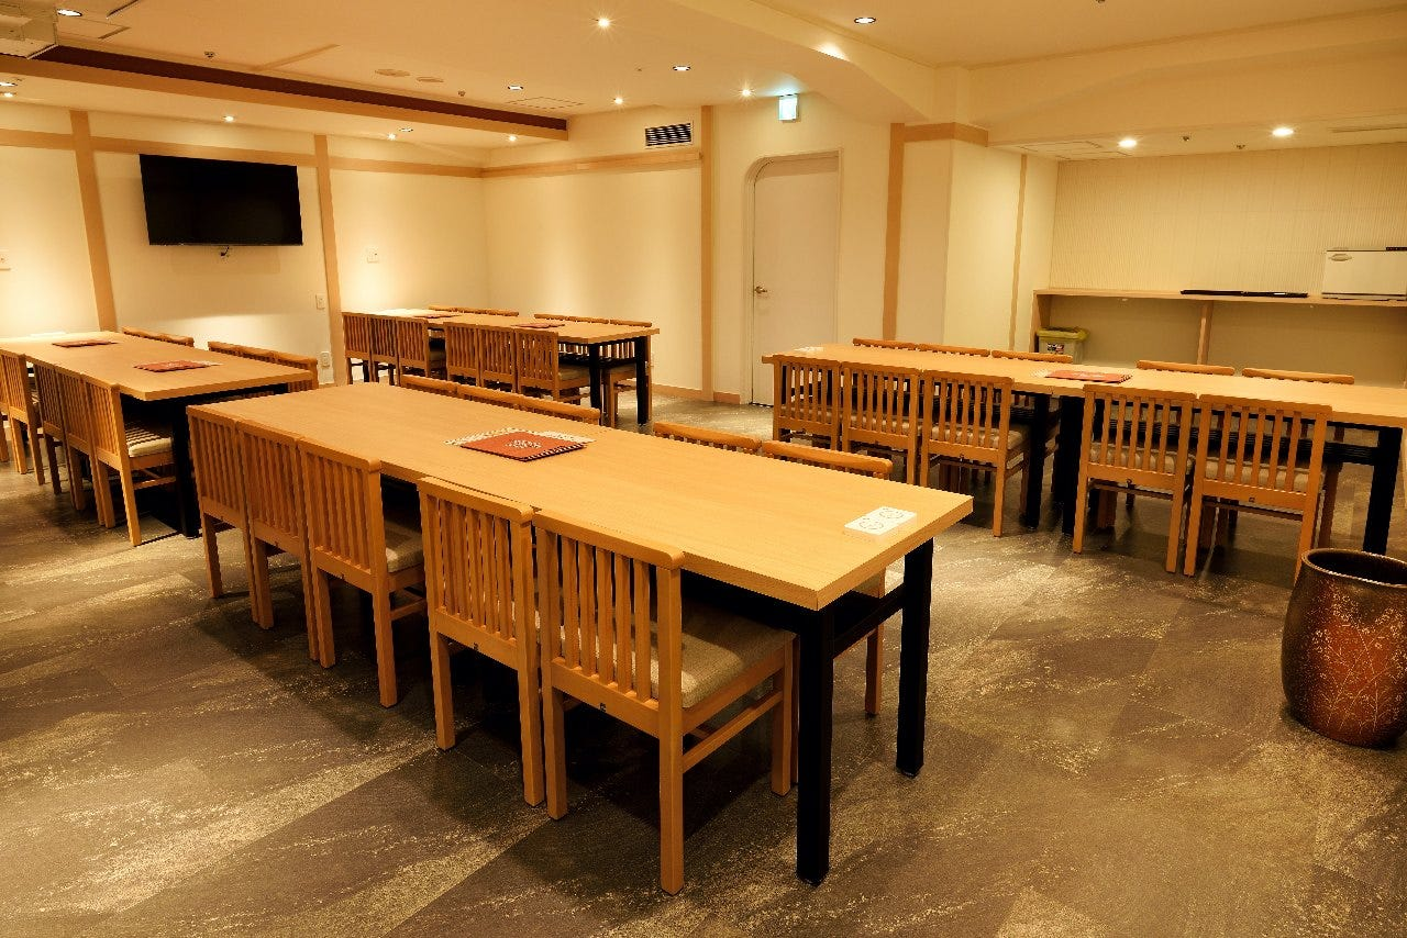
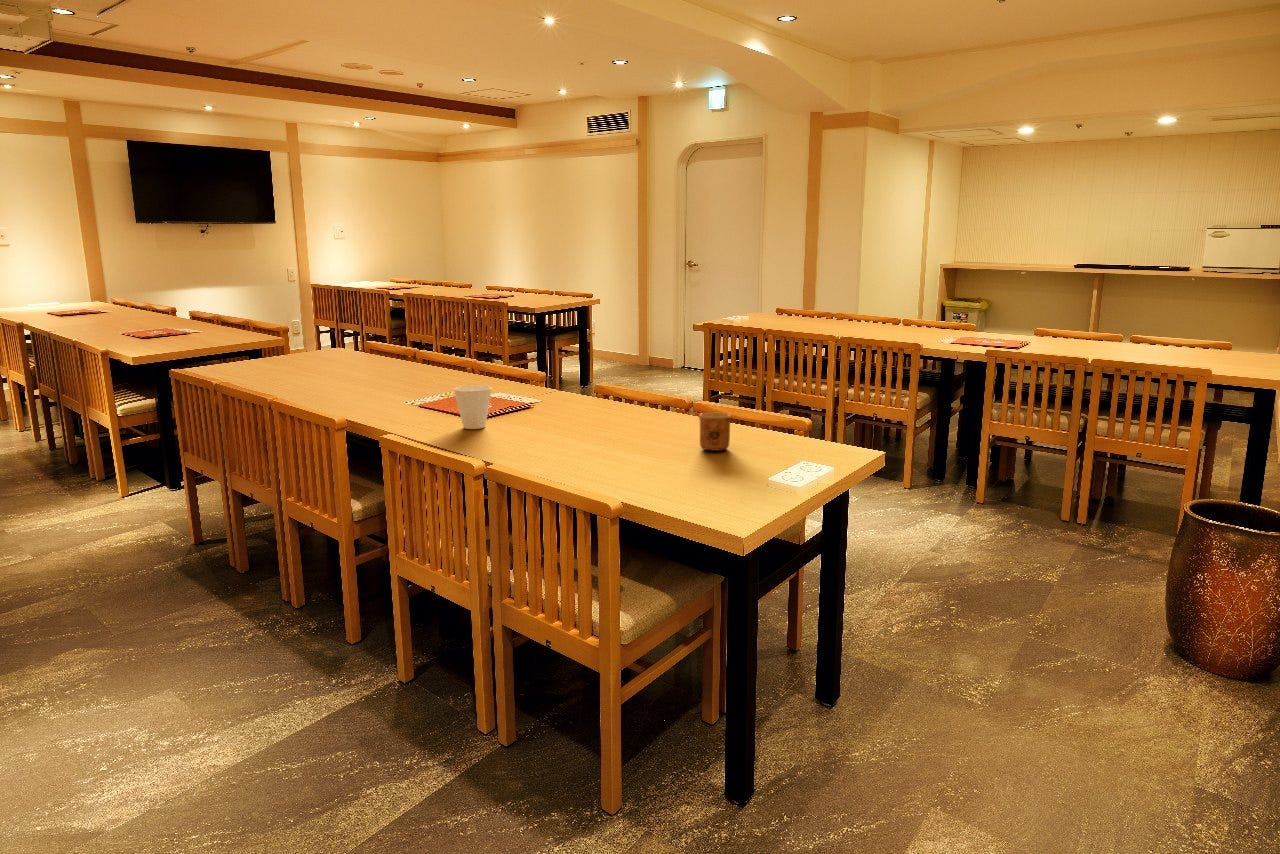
+ cup [453,384,493,430]
+ cup [698,412,732,452]
